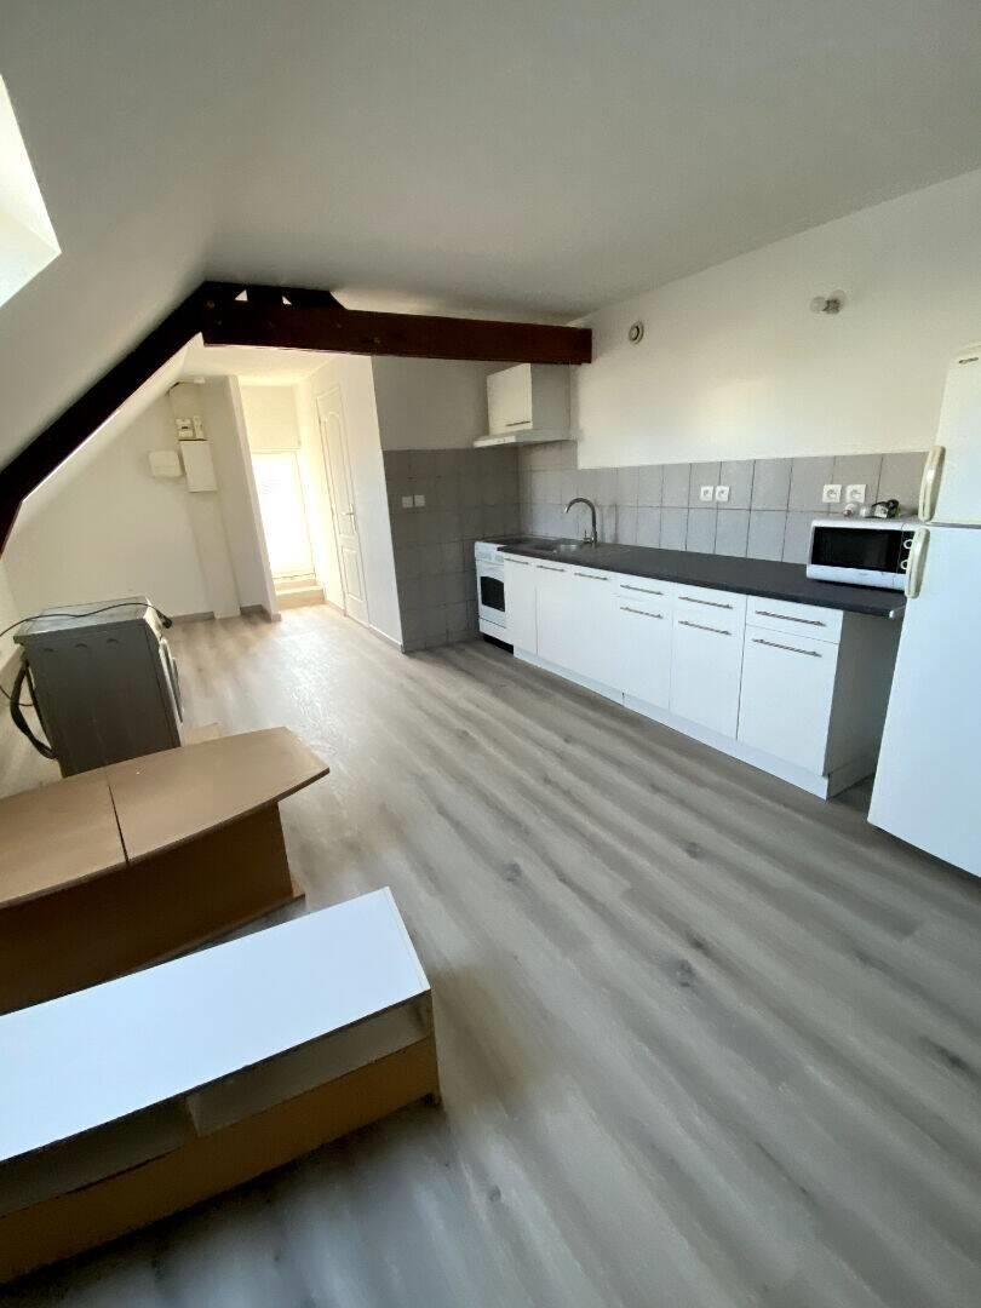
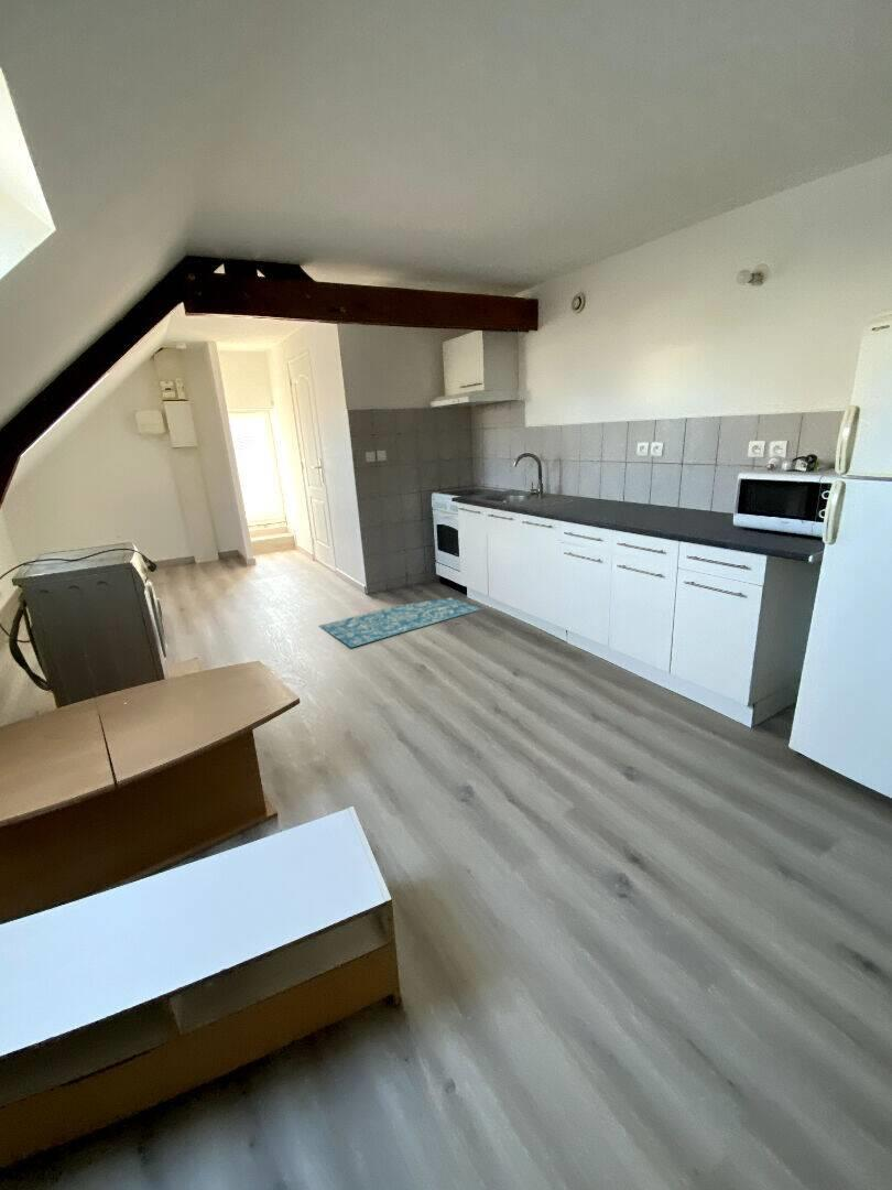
+ rug [317,597,483,649]
